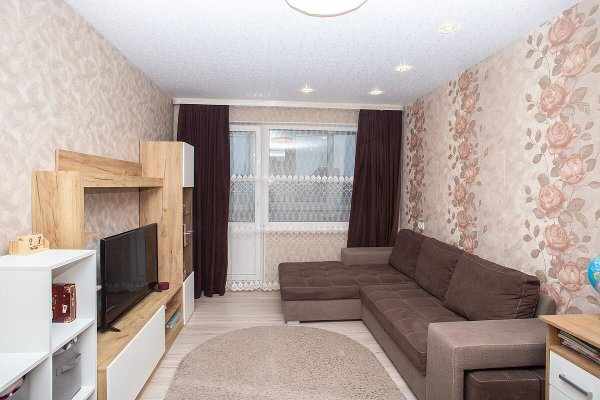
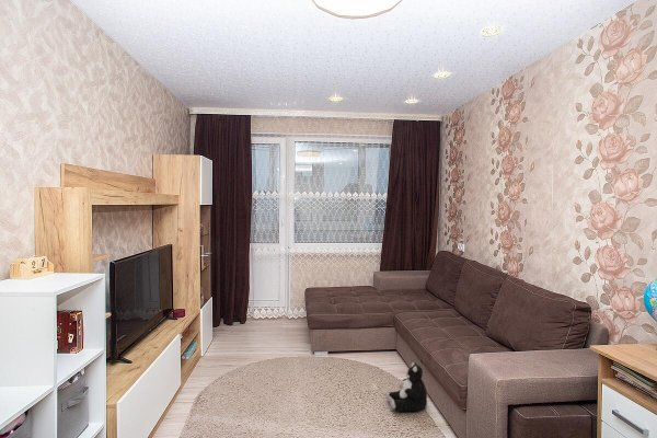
+ plush toy [384,361,428,412]
